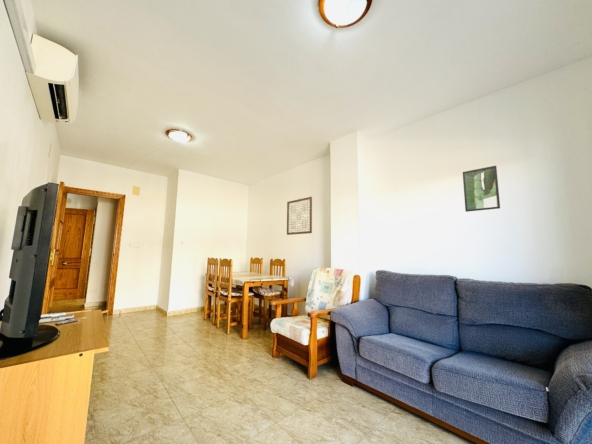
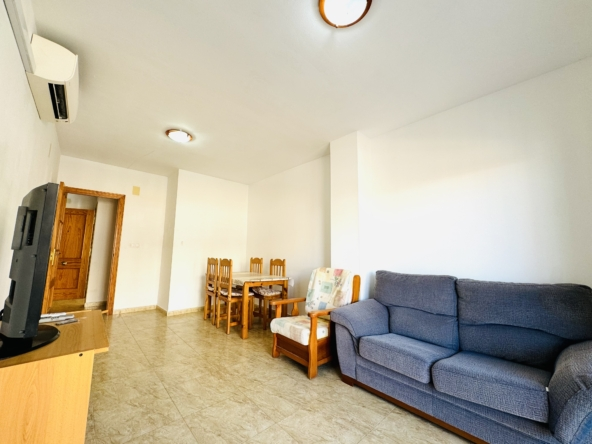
- wall art [286,196,313,236]
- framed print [462,165,501,213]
